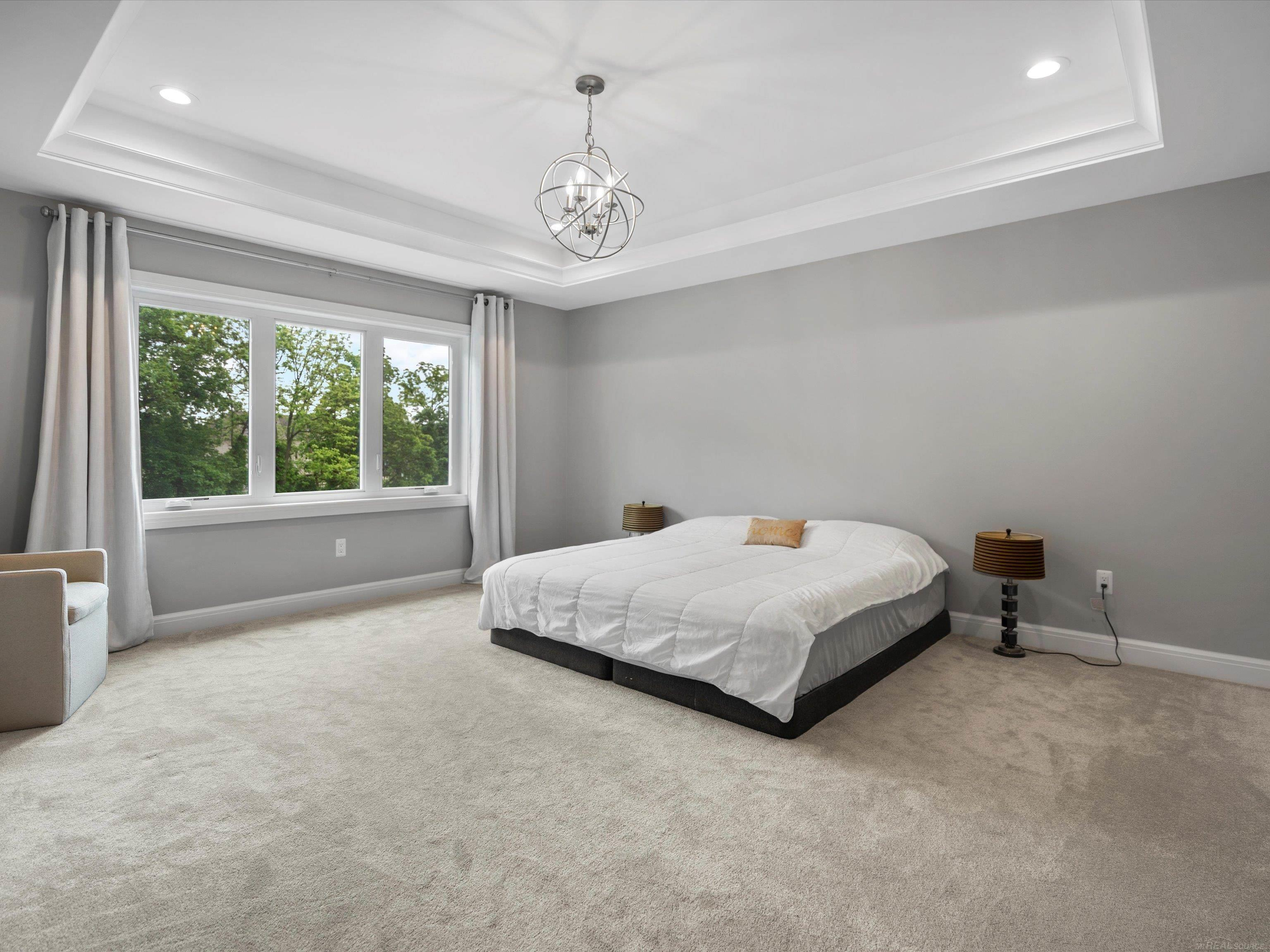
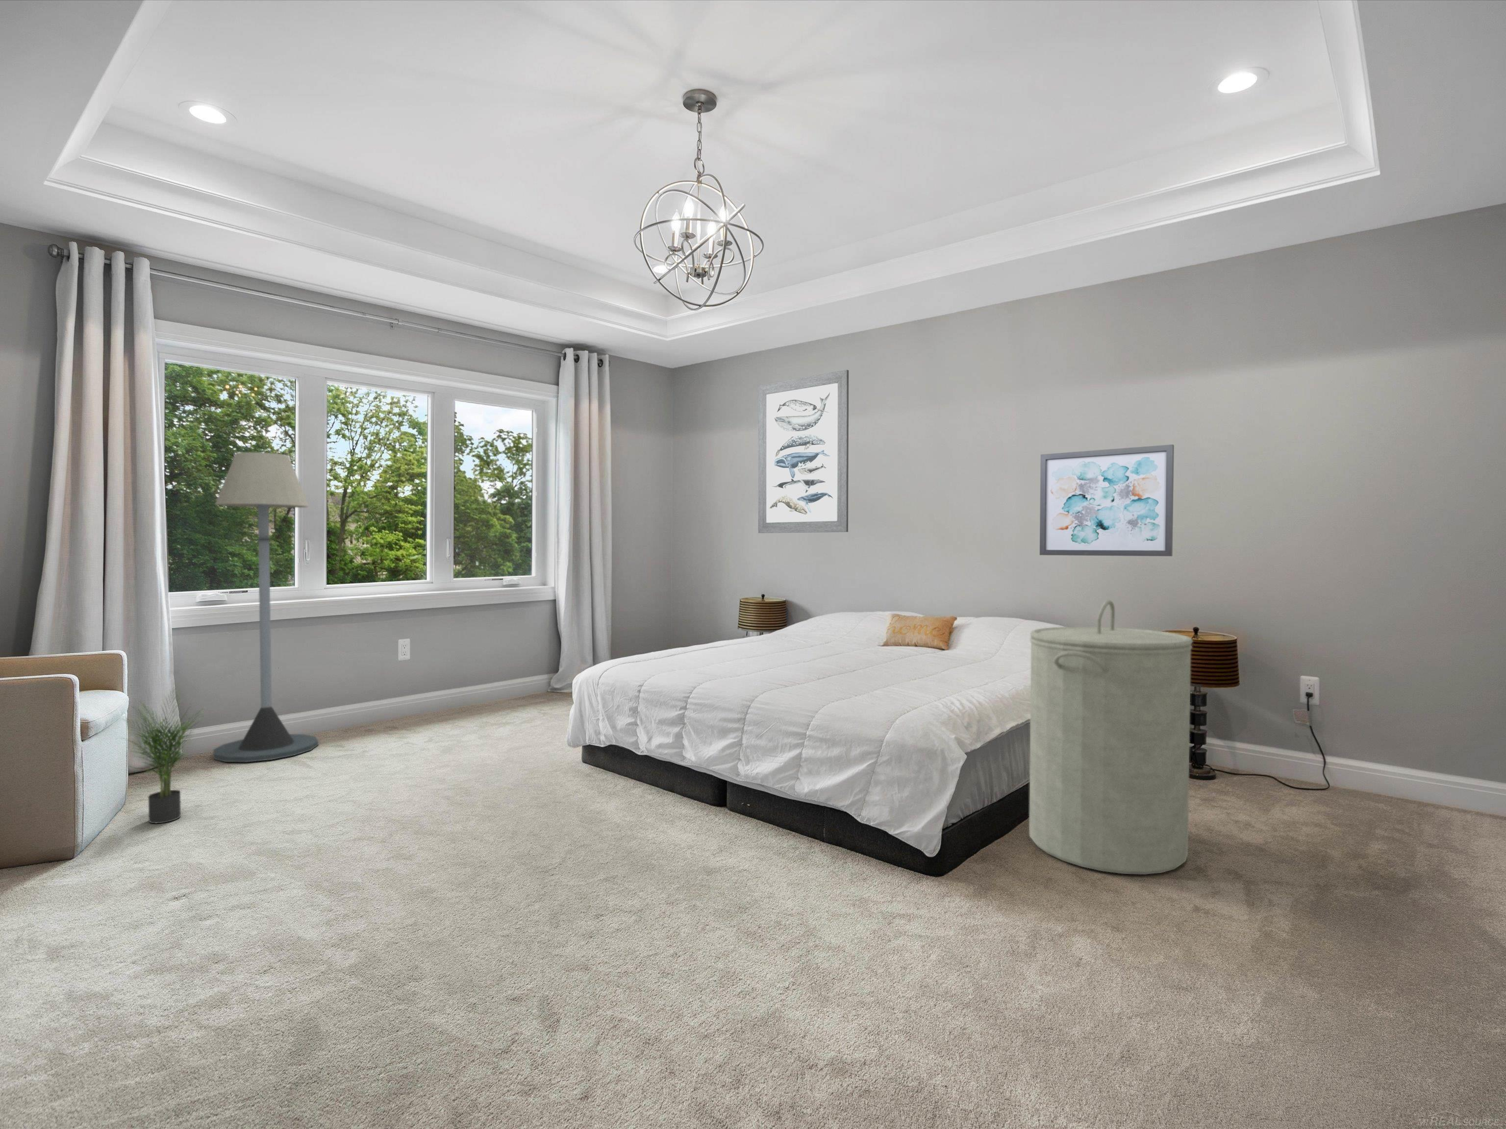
+ wall art [758,370,849,534]
+ potted plant [116,685,206,824]
+ laundry hamper [1028,599,1193,875]
+ floor lamp [212,452,319,763]
+ wall art [1039,444,1175,556]
